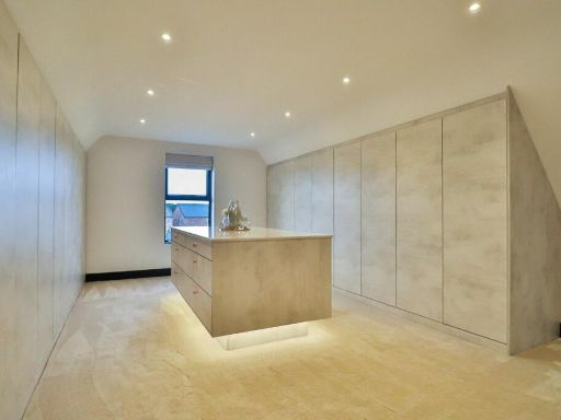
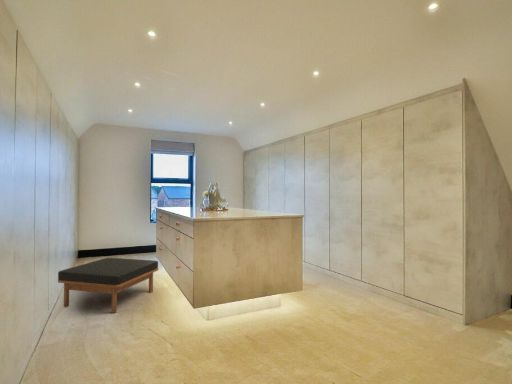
+ ottoman [57,257,159,314]
